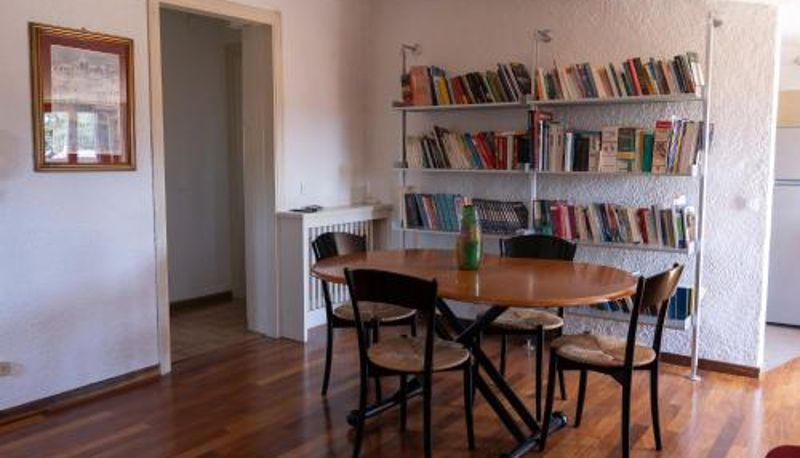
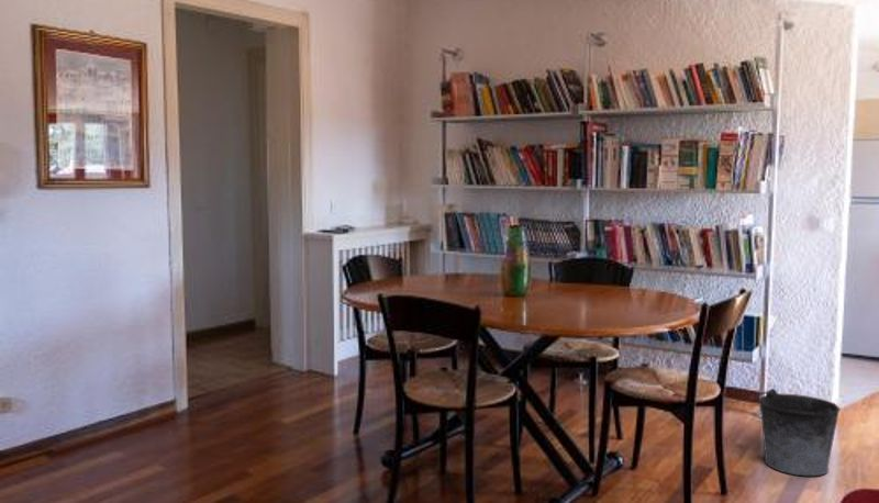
+ bucket [754,388,842,477]
